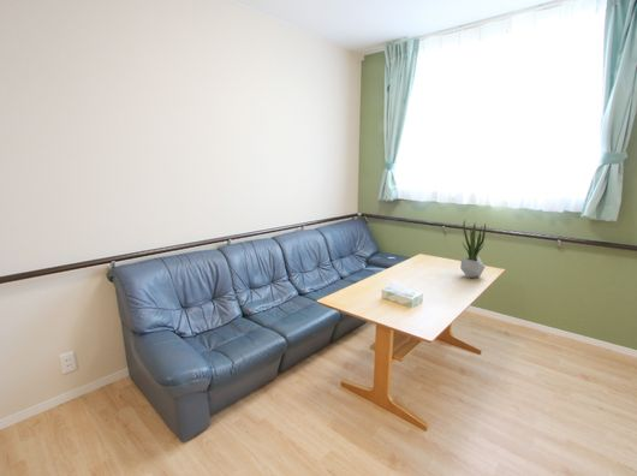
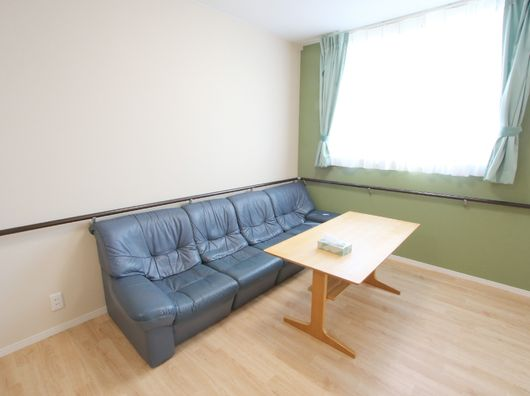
- potted plant [459,219,487,279]
